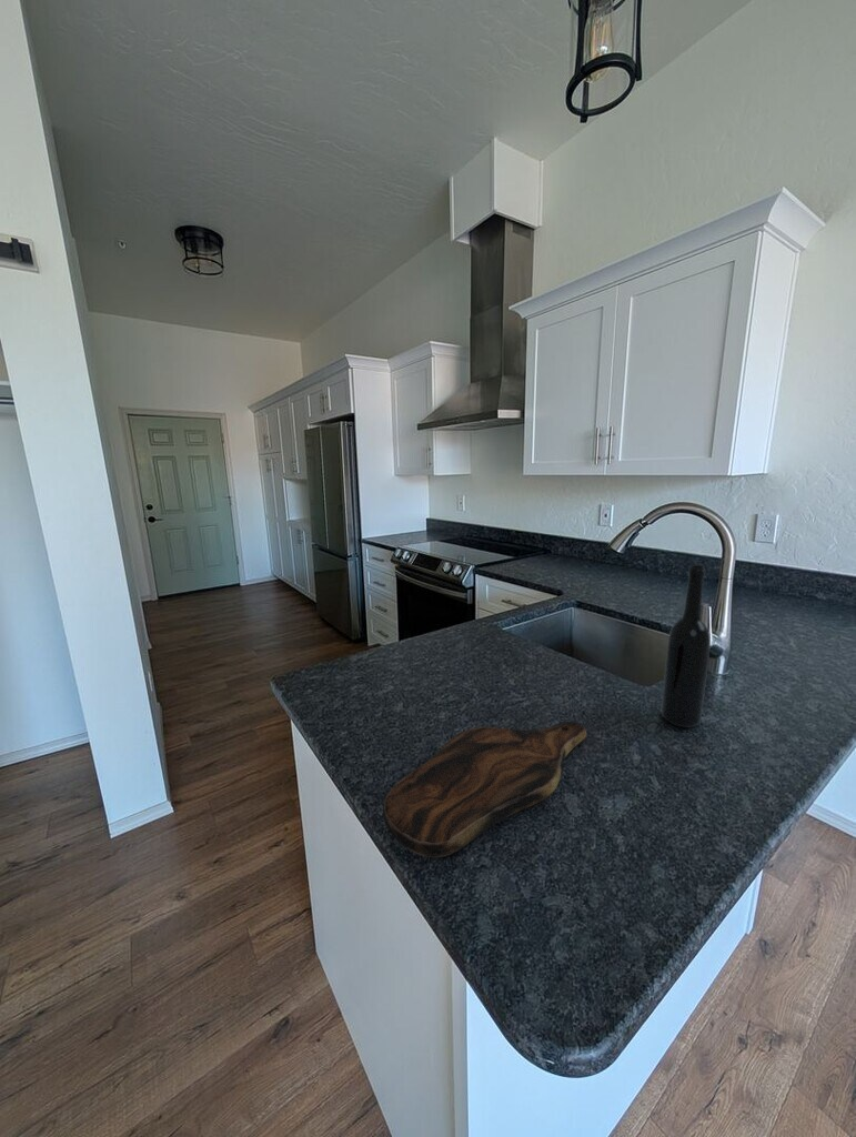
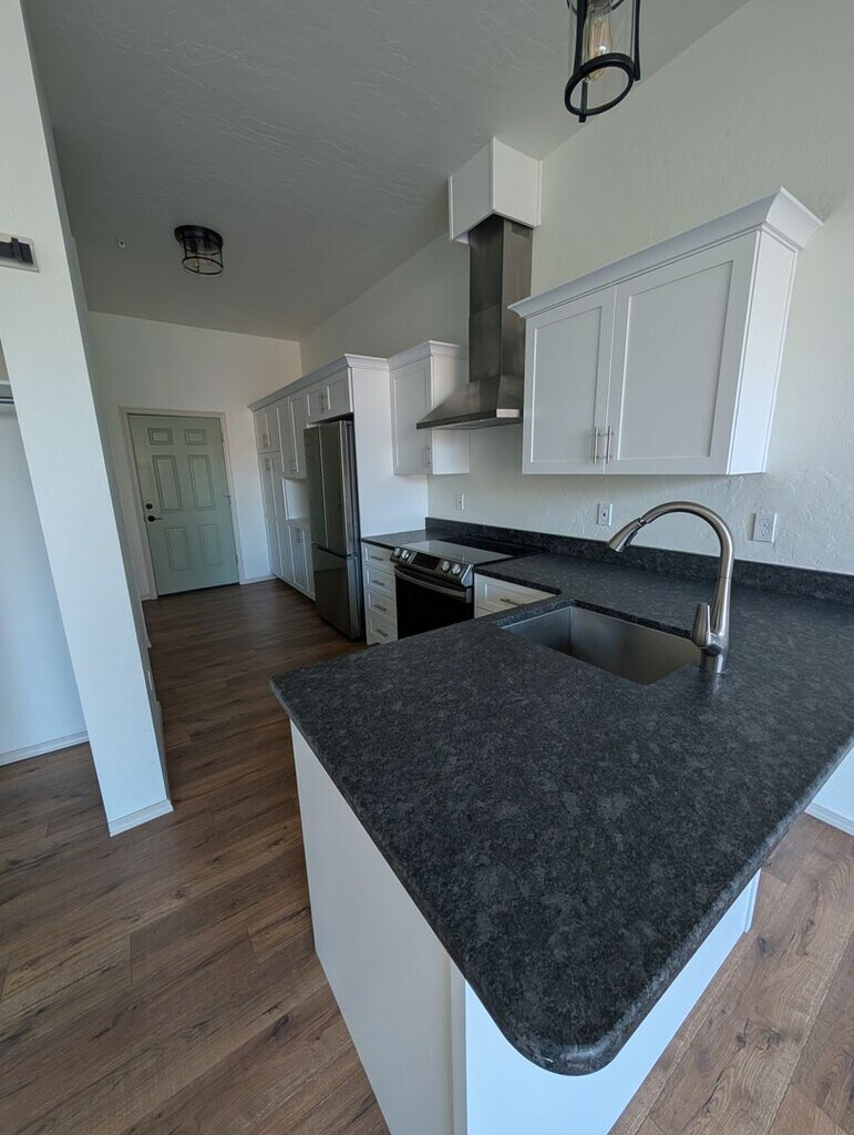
- cutting board [382,721,587,858]
- bottle [661,564,712,728]
